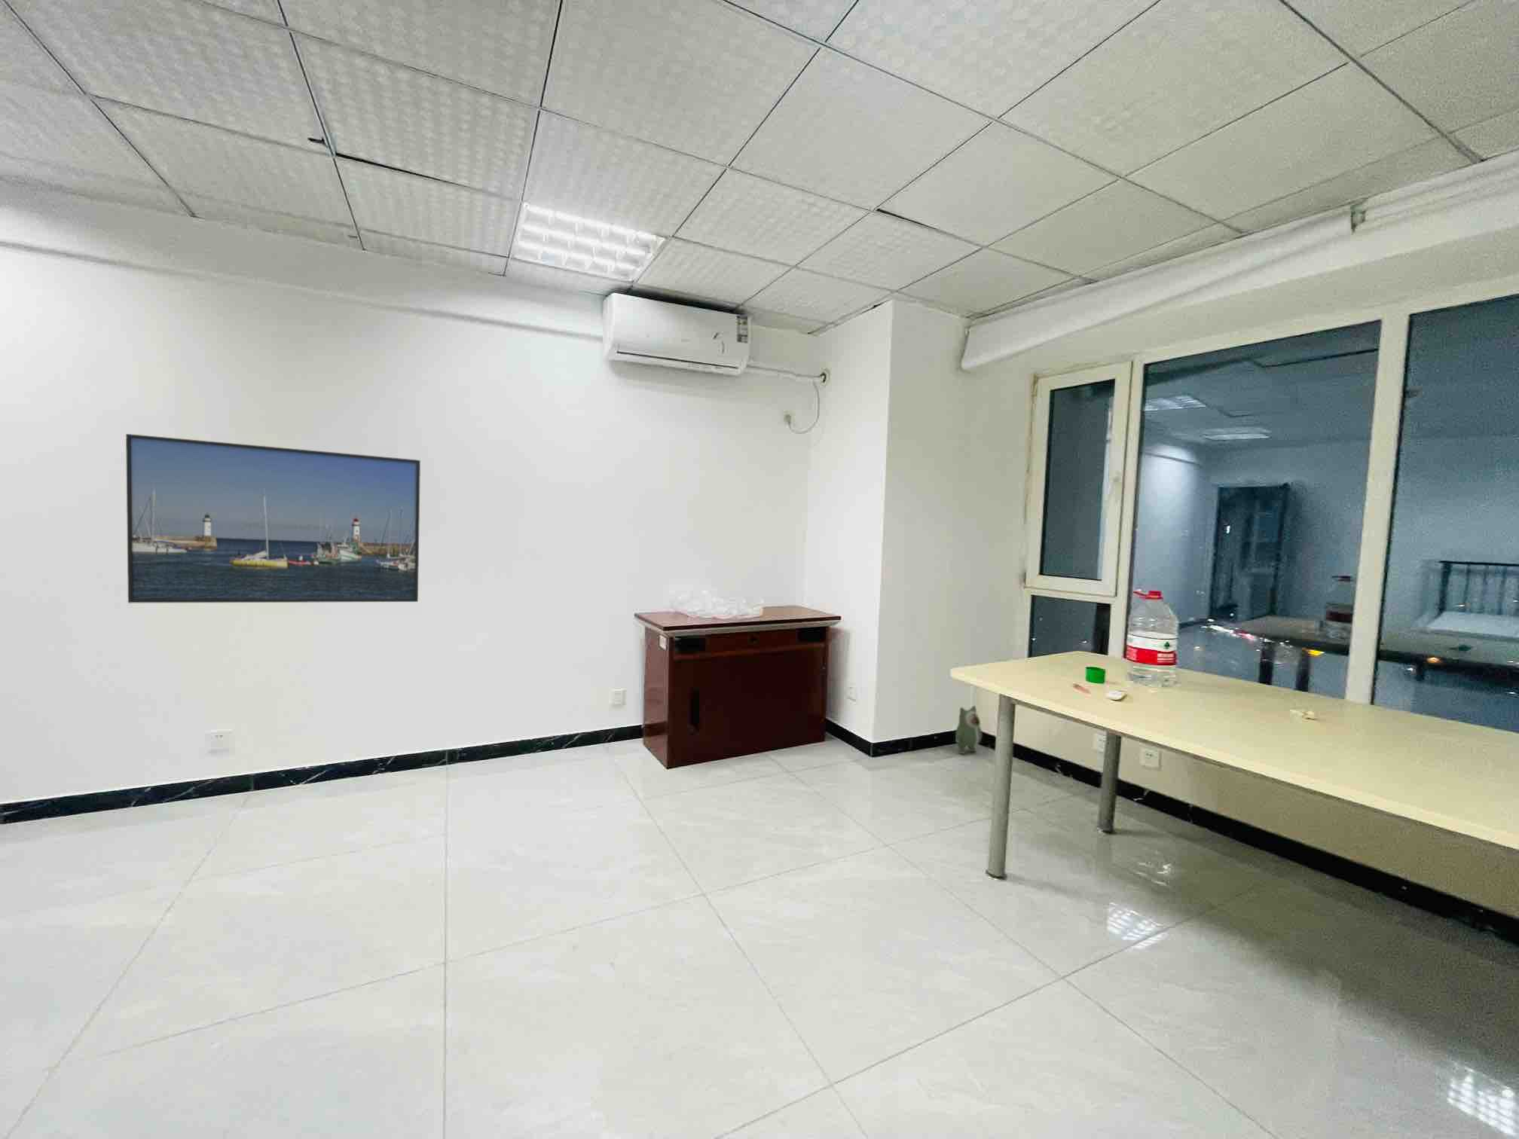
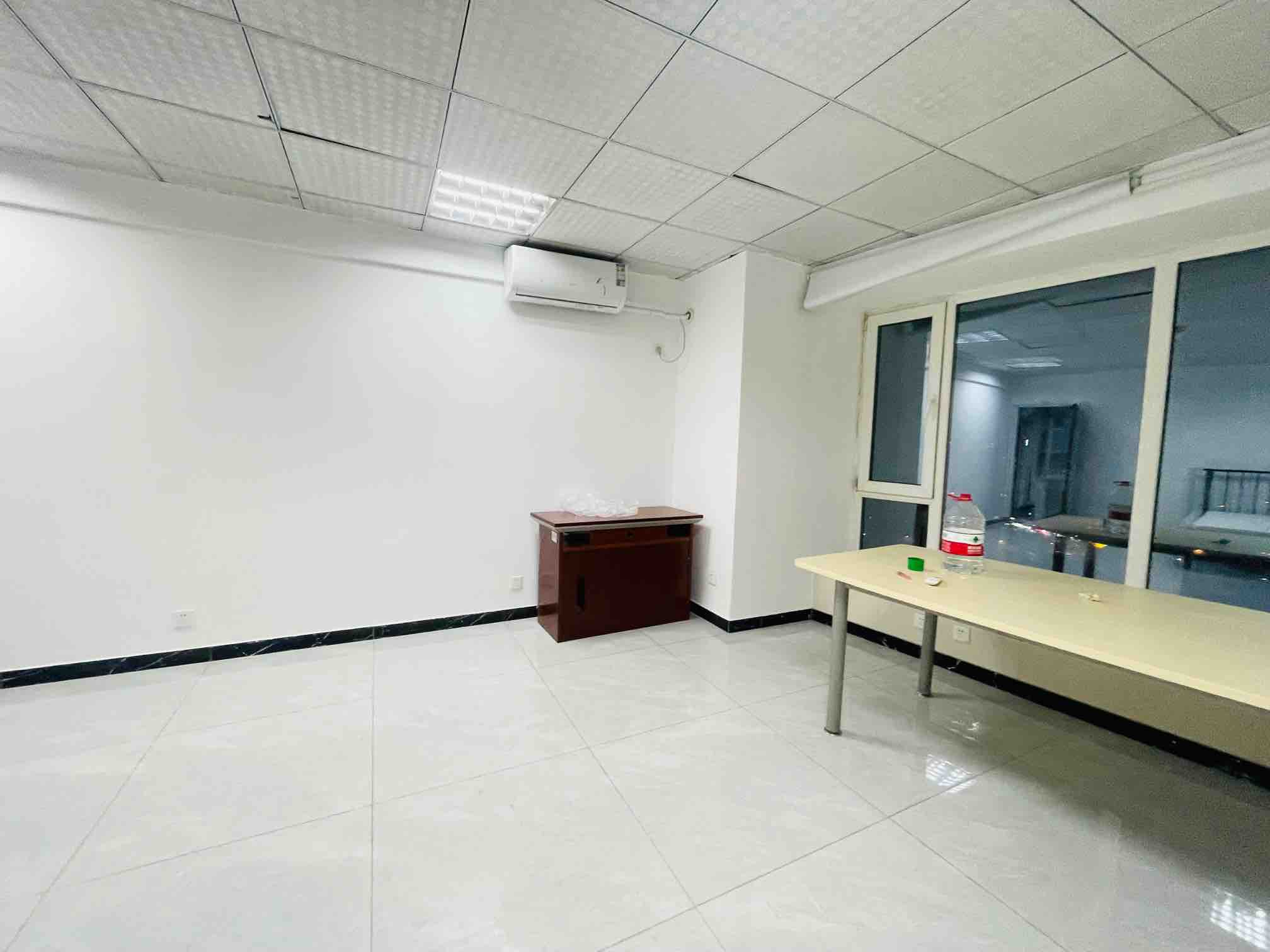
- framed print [126,433,421,603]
- plush toy [954,705,982,755]
